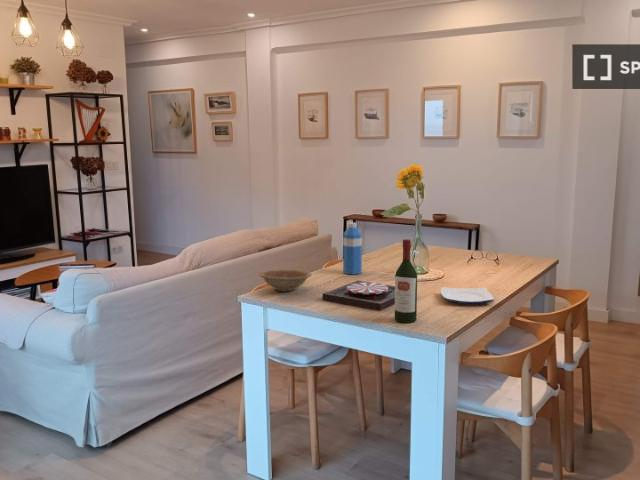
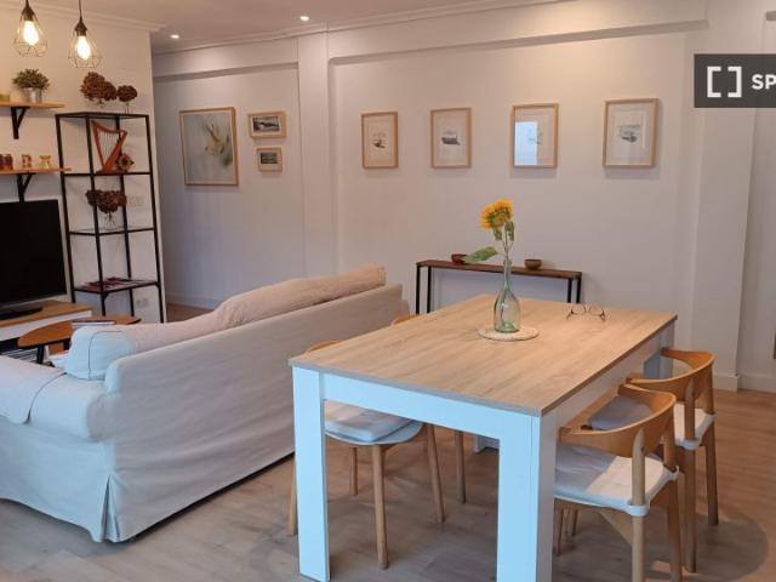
- wine bottle [394,238,418,324]
- plate [440,286,495,305]
- bowl [258,268,313,292]
- water bottle [342,222,363,275]
- plate [322,280,395,311]
